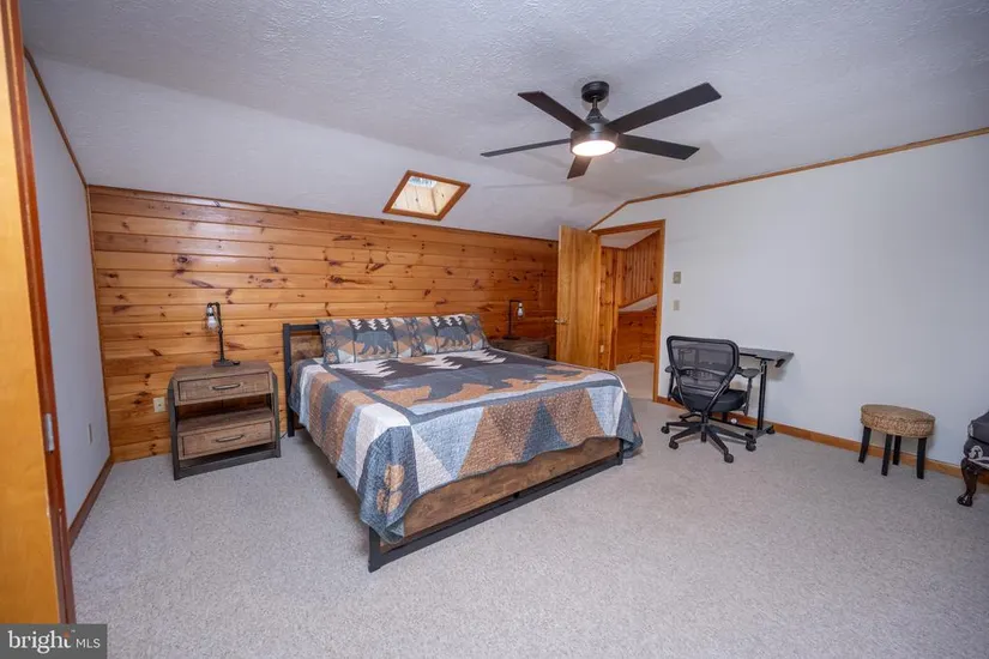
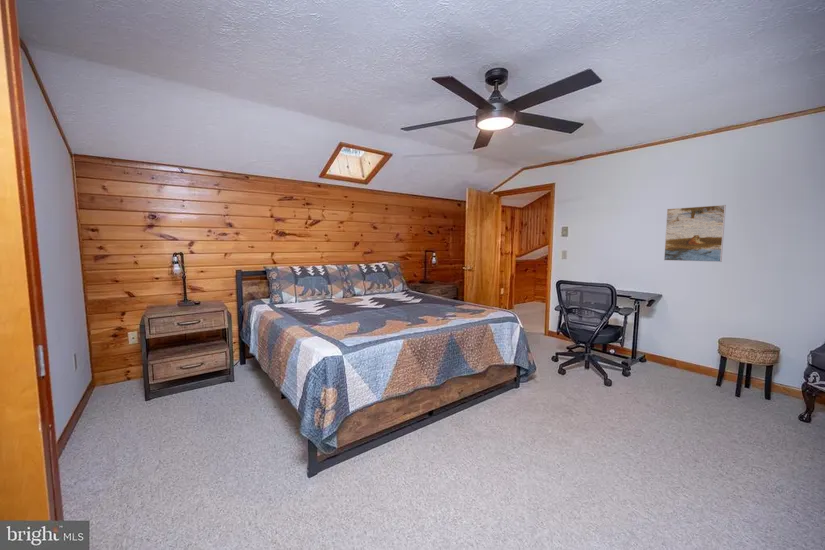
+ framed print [663,204,727,263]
